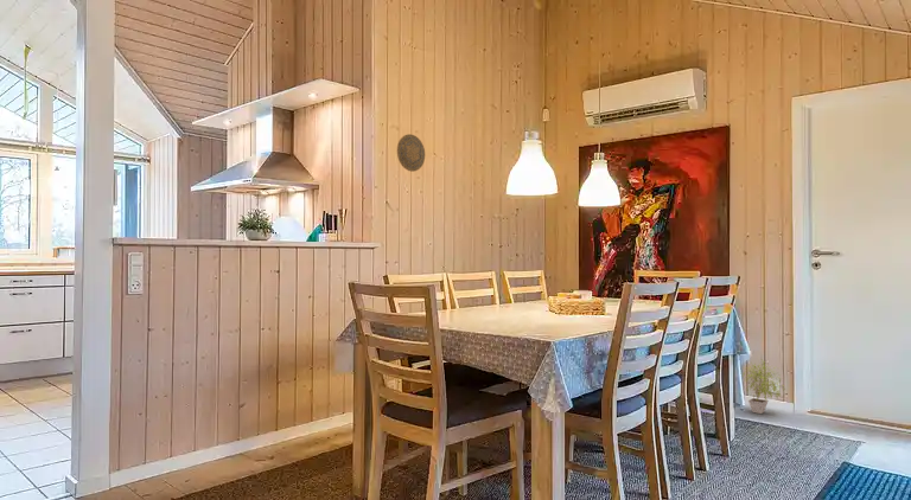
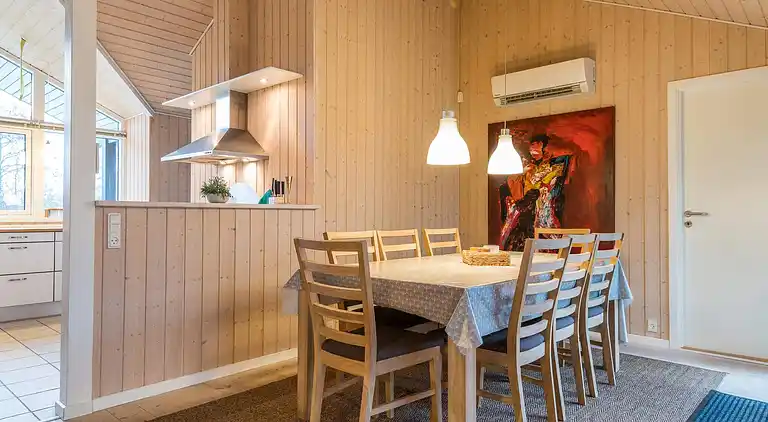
- potted plant [740,358,786,415]
- decorative plate [396,133,426,173]
